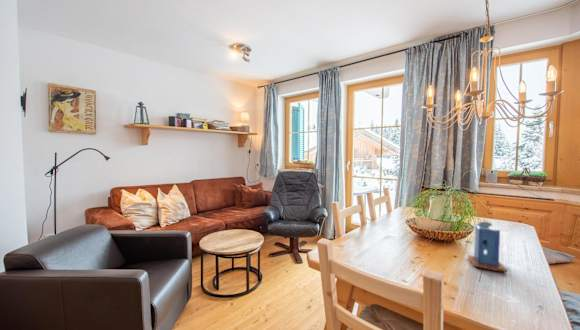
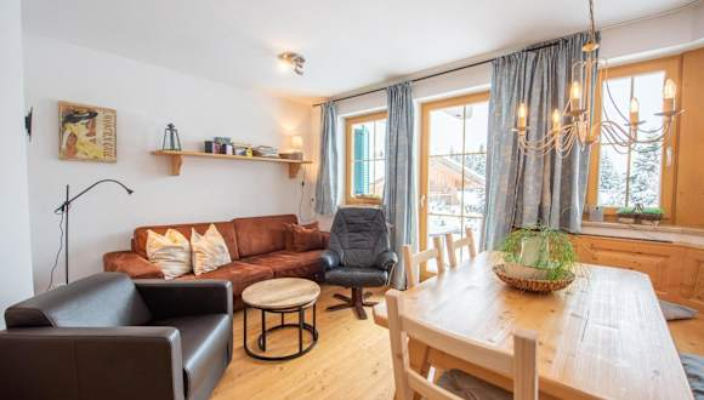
- candle [467,220,508,273]
